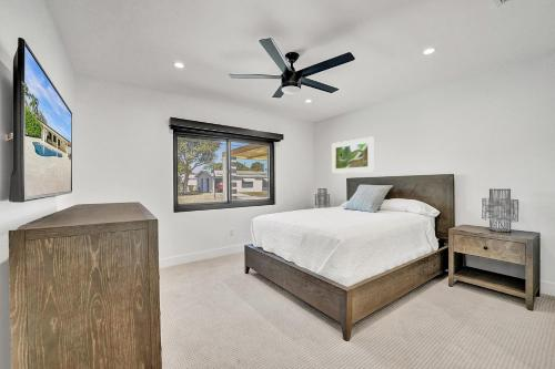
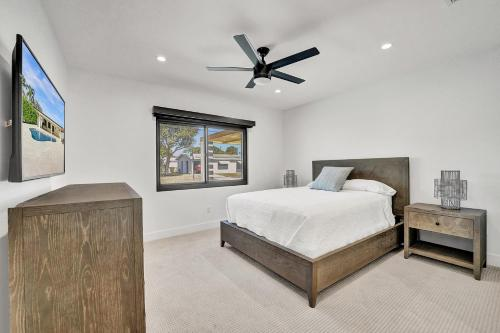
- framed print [331,135,374,175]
